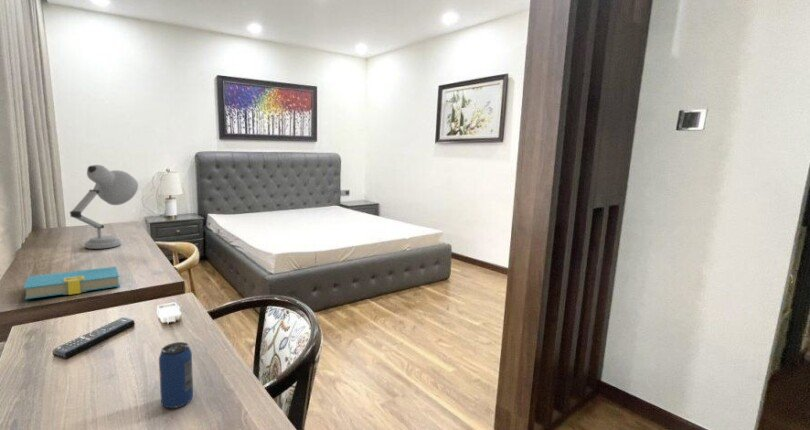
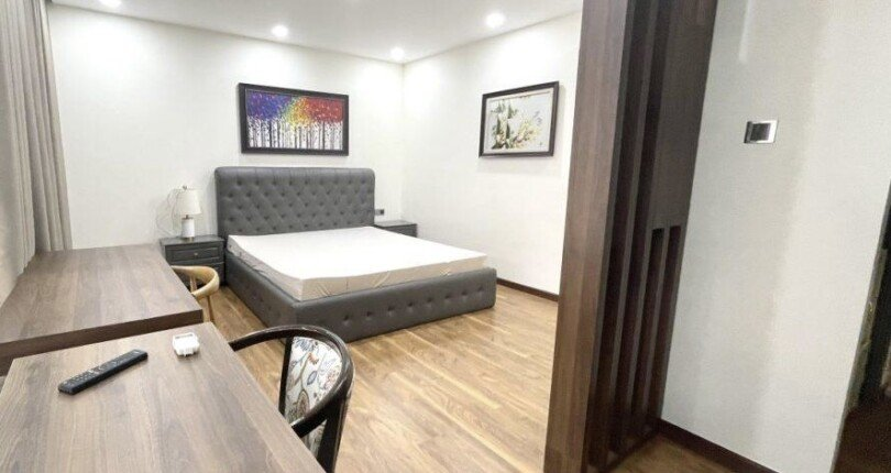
- beverage can [158,341,194,409]
- book [23,266,121,300]
- desk lamp [69,164,139,250]
